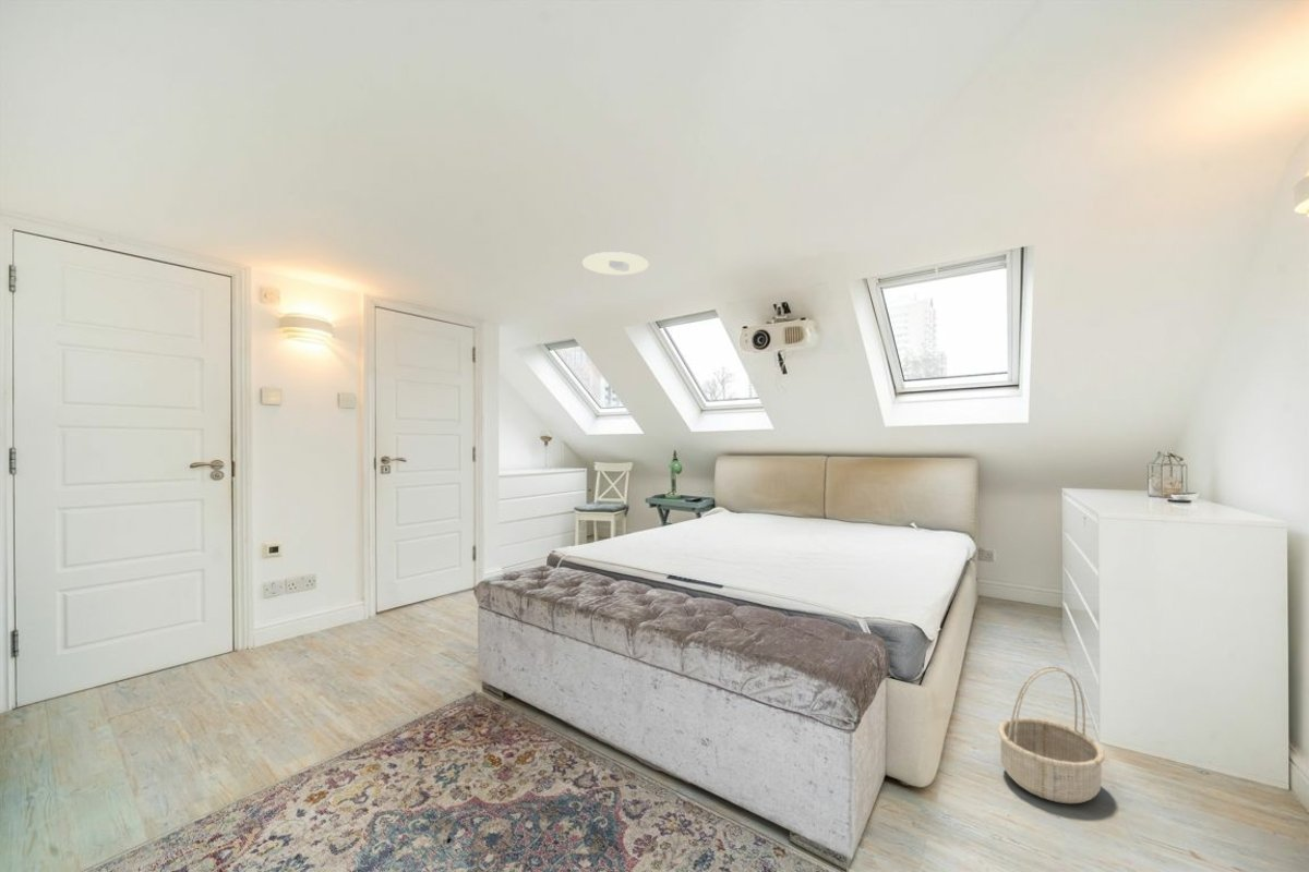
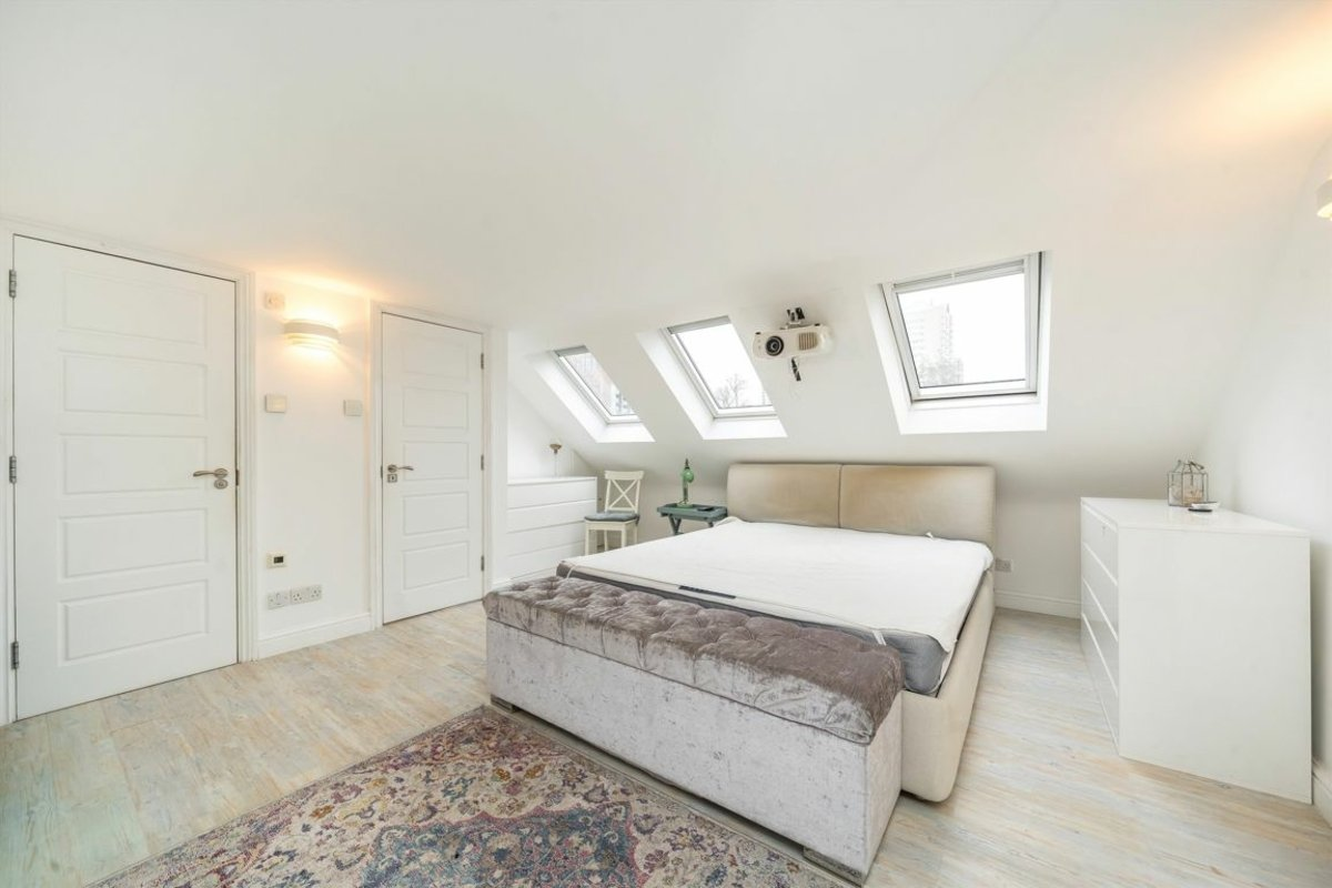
- recessed light [581,251,650,276]
- basket [997,665,1106,804]
